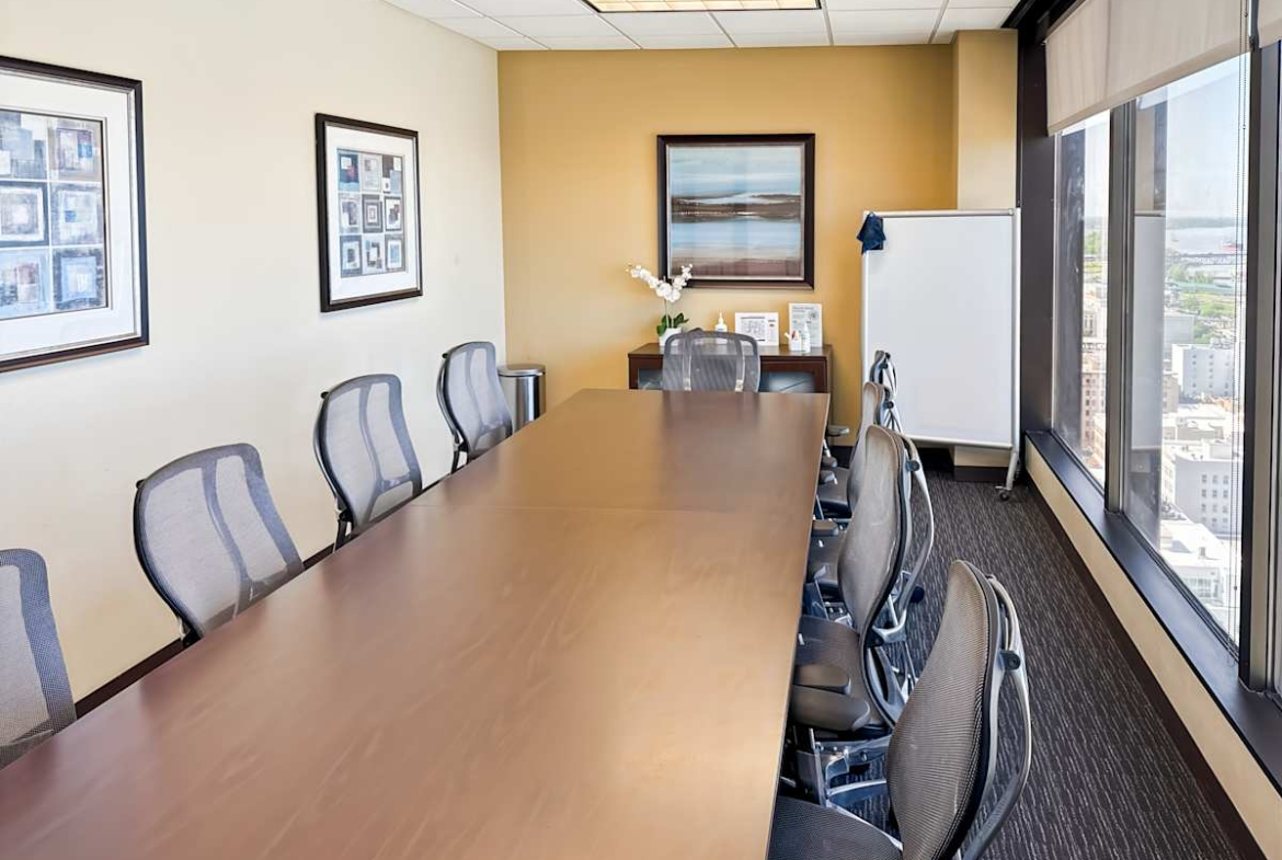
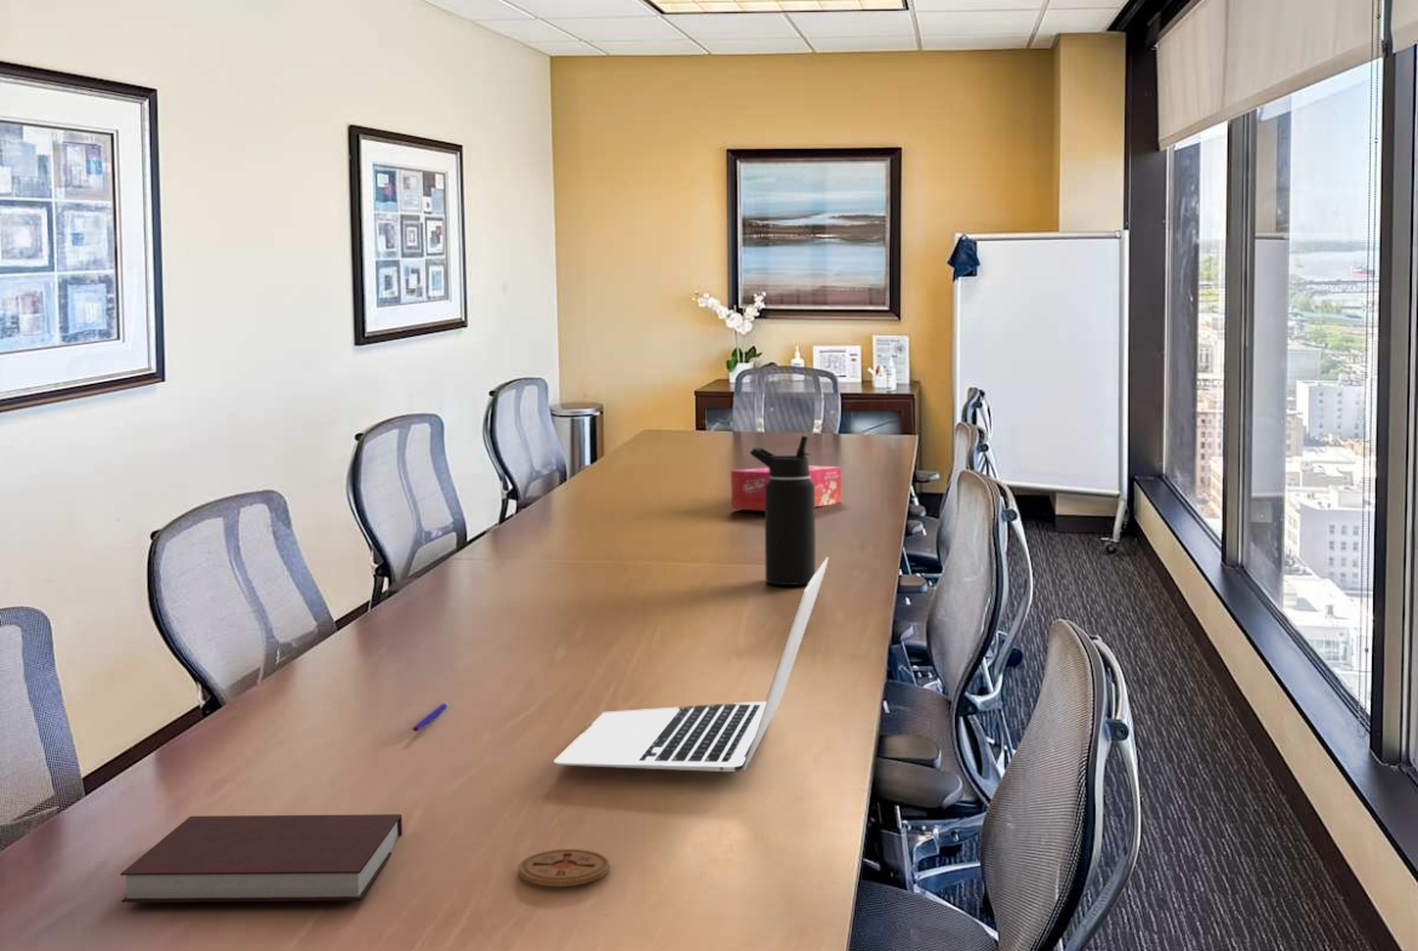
+ notebook [119,813,404,904]
+ water bottle [749,435,817,586]
+ laptop [553,556,829,773]
+ coaster [518,848,611,888]
+ tissue box [730,464,842,512]
+ pen [411,700,451,733]
